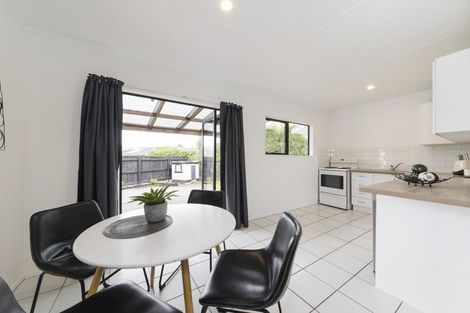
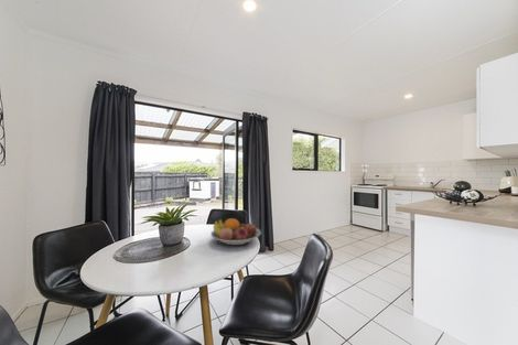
+ fruit bowl [209,217,262,246]
